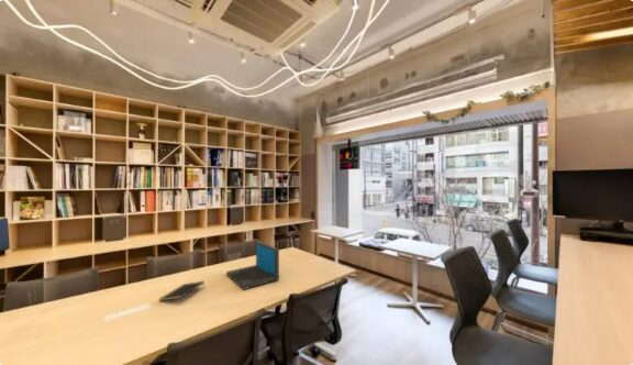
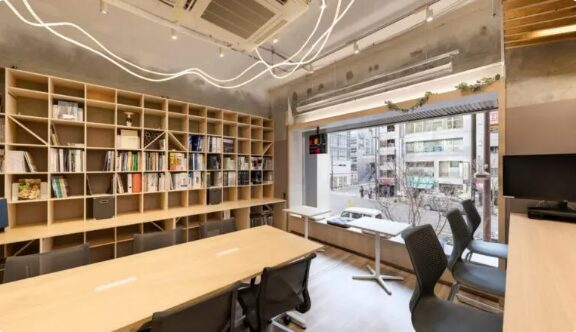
- laptop [225,240,280,290]
- notepad [158,280,206,302]
